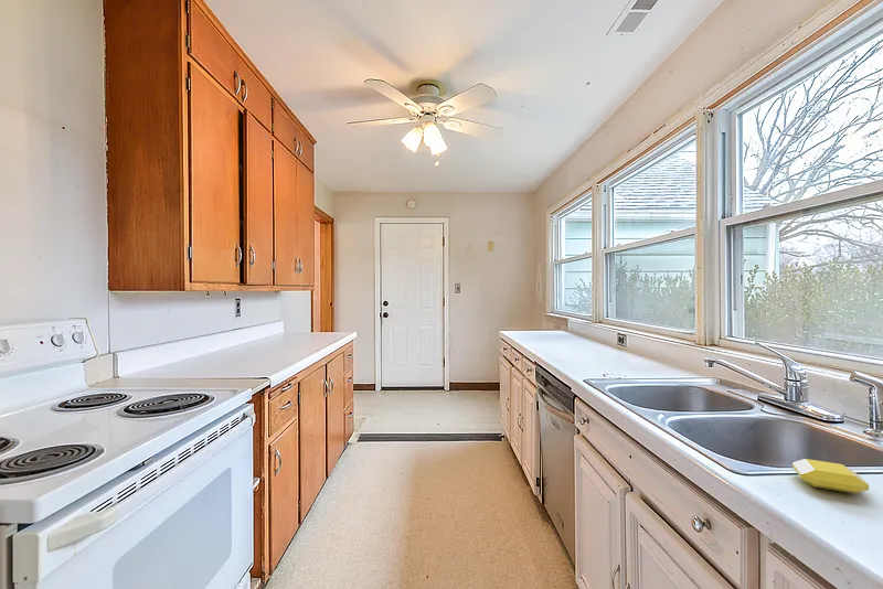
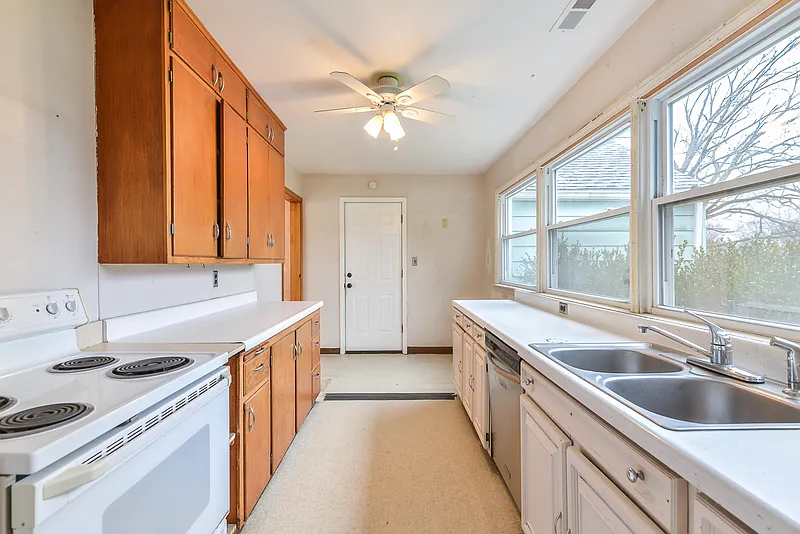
- soap bar [791,458,870,495]
